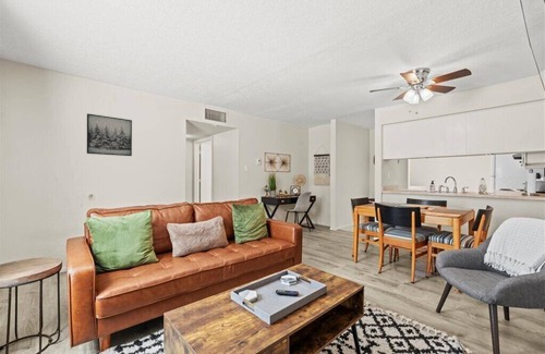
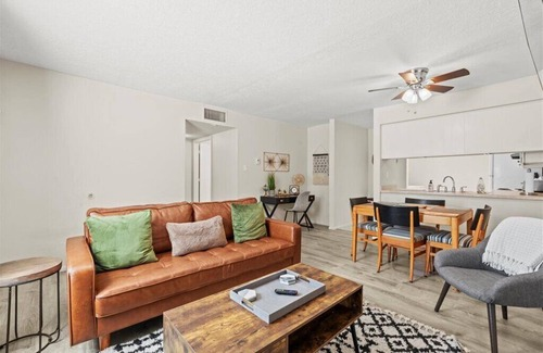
- wall art [86,112,133,157]
